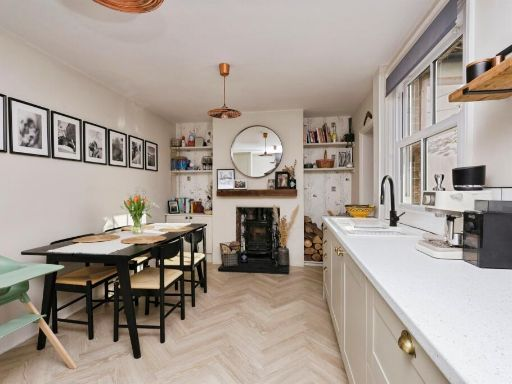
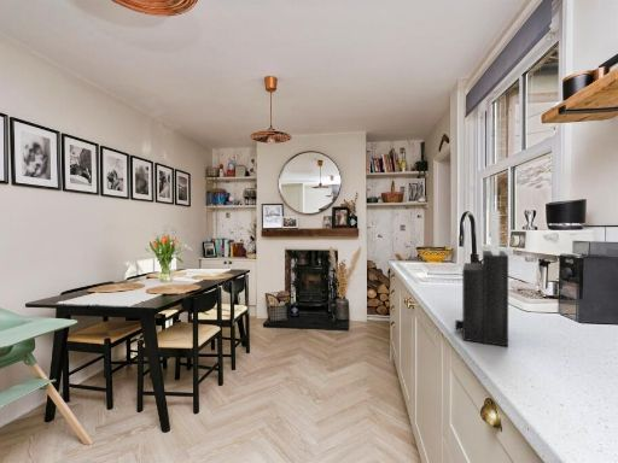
+ knife block [454,210,509,348]
